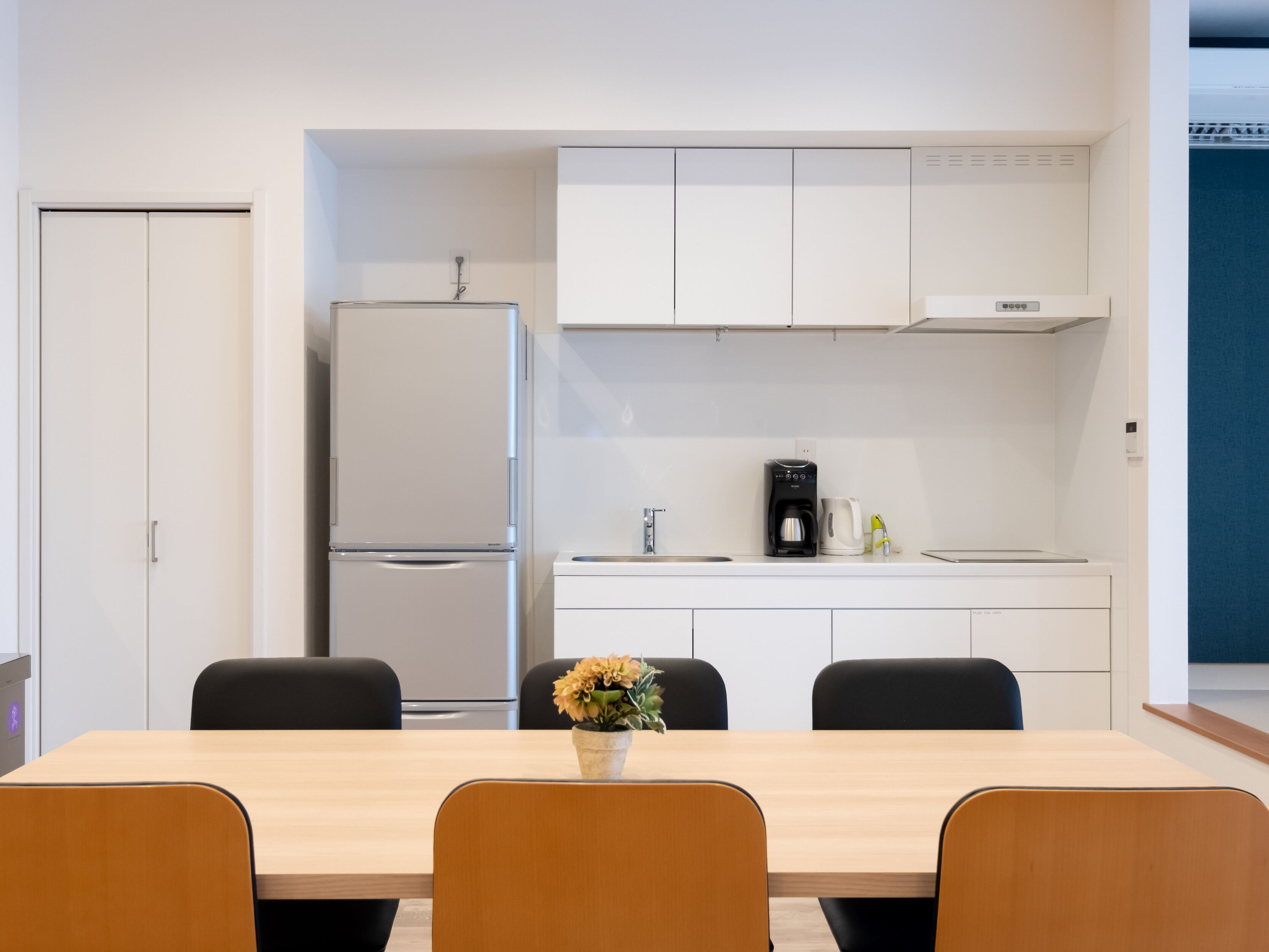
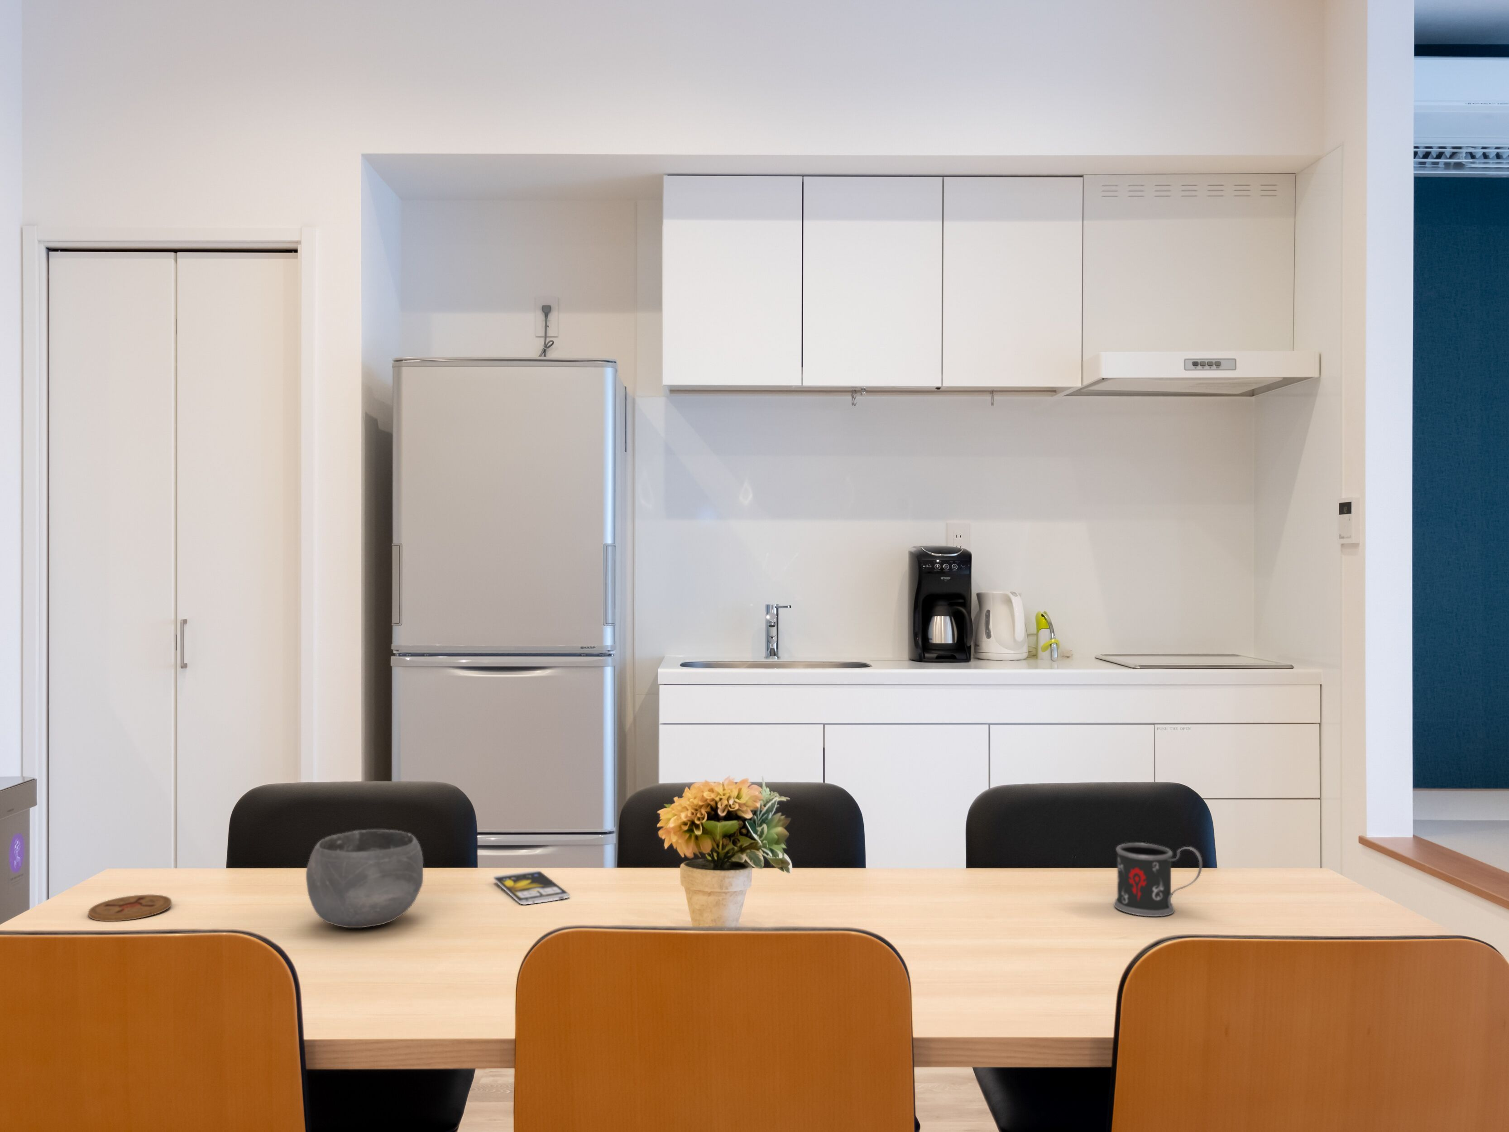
+ ceramic bowl [306,829,423,929]
+ smartphone [493,870,570,905]
+ coaster [88,894,172,922]
+ mug [1113,843,1202,917]
